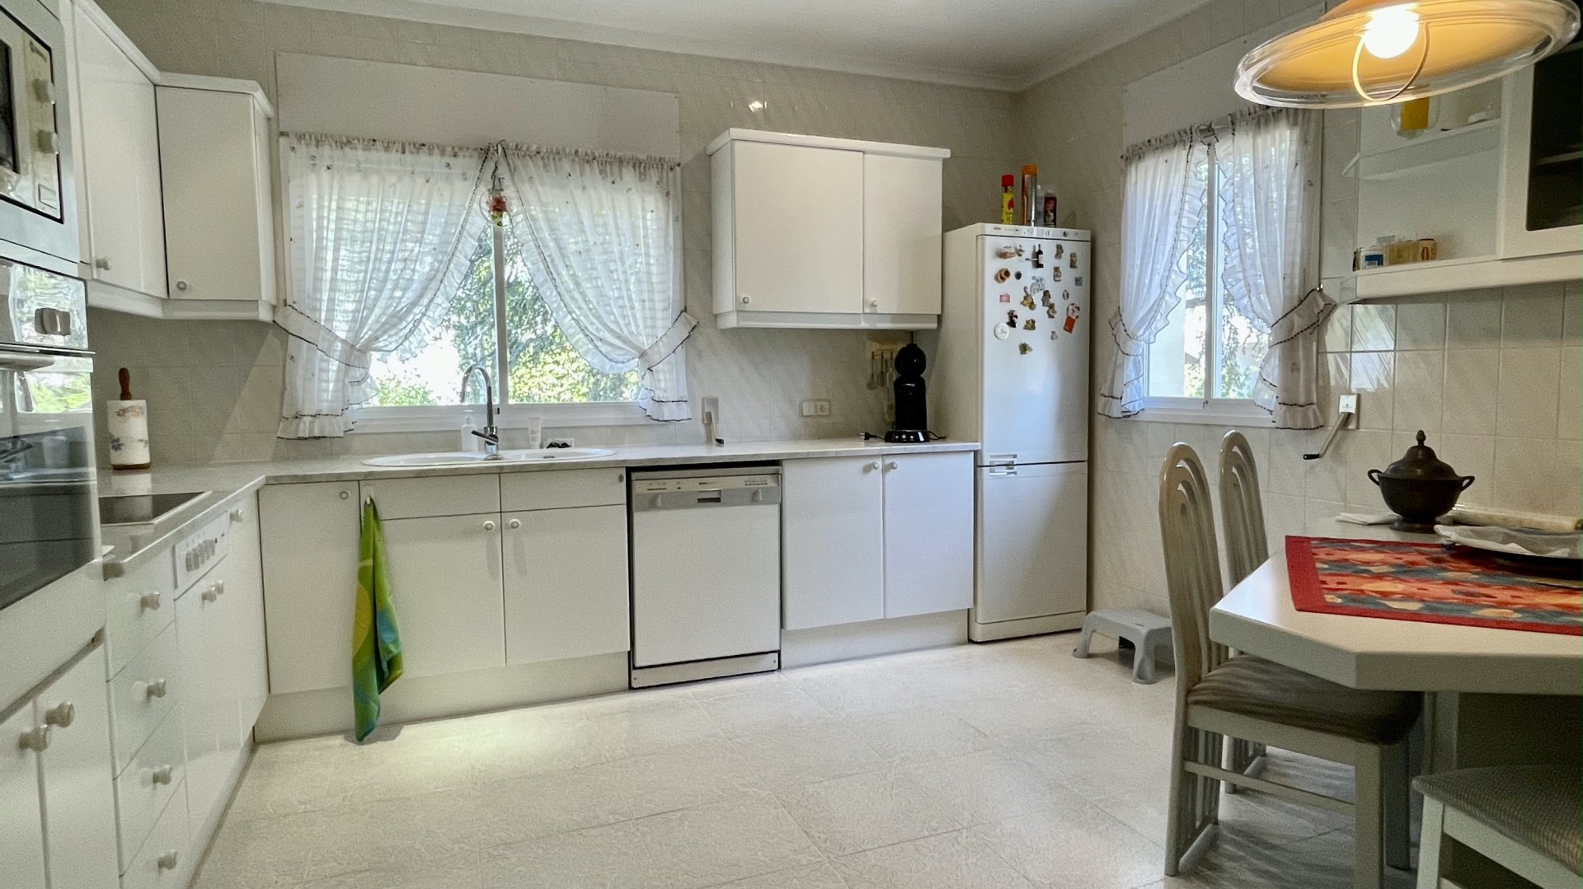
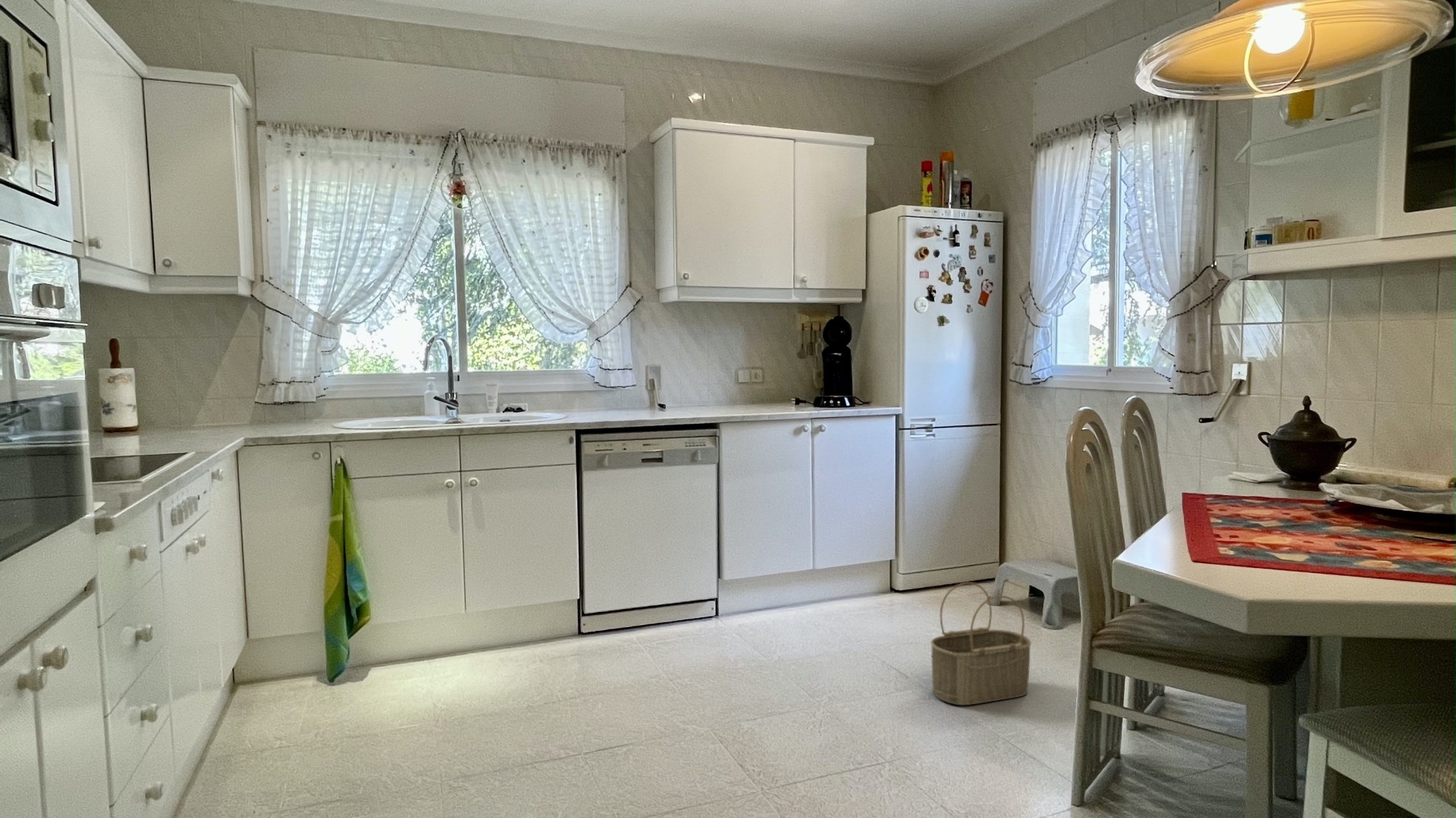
+ wicker basket [930,581,1032,706]
